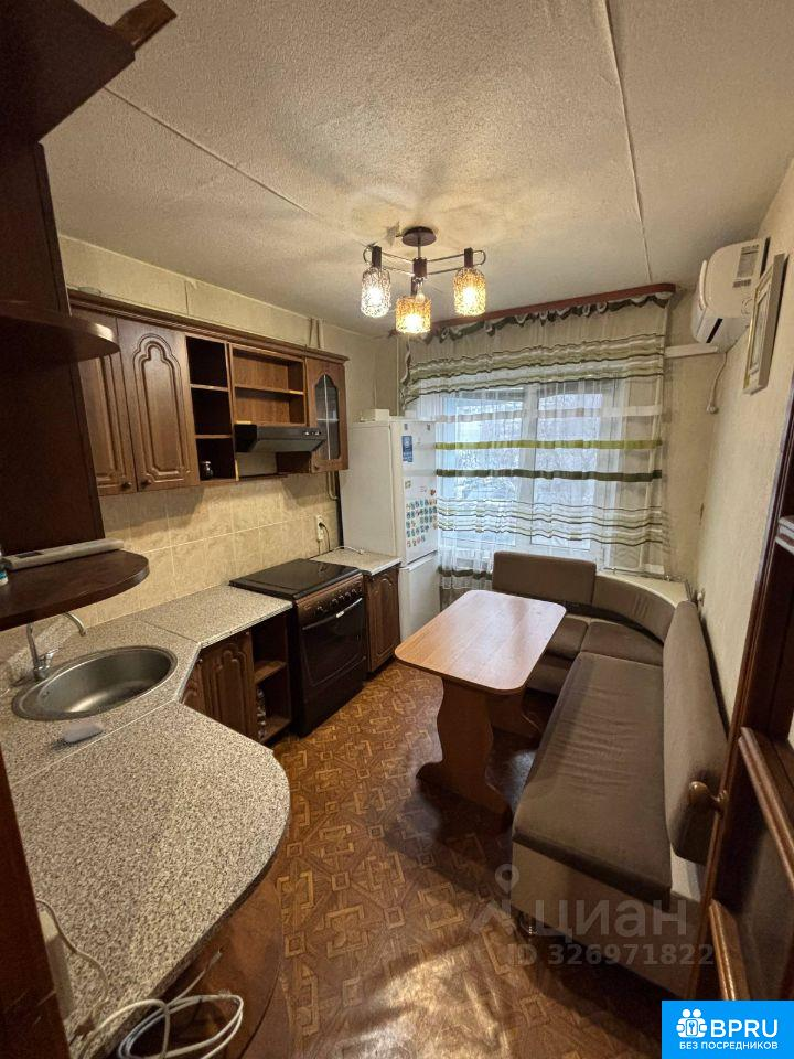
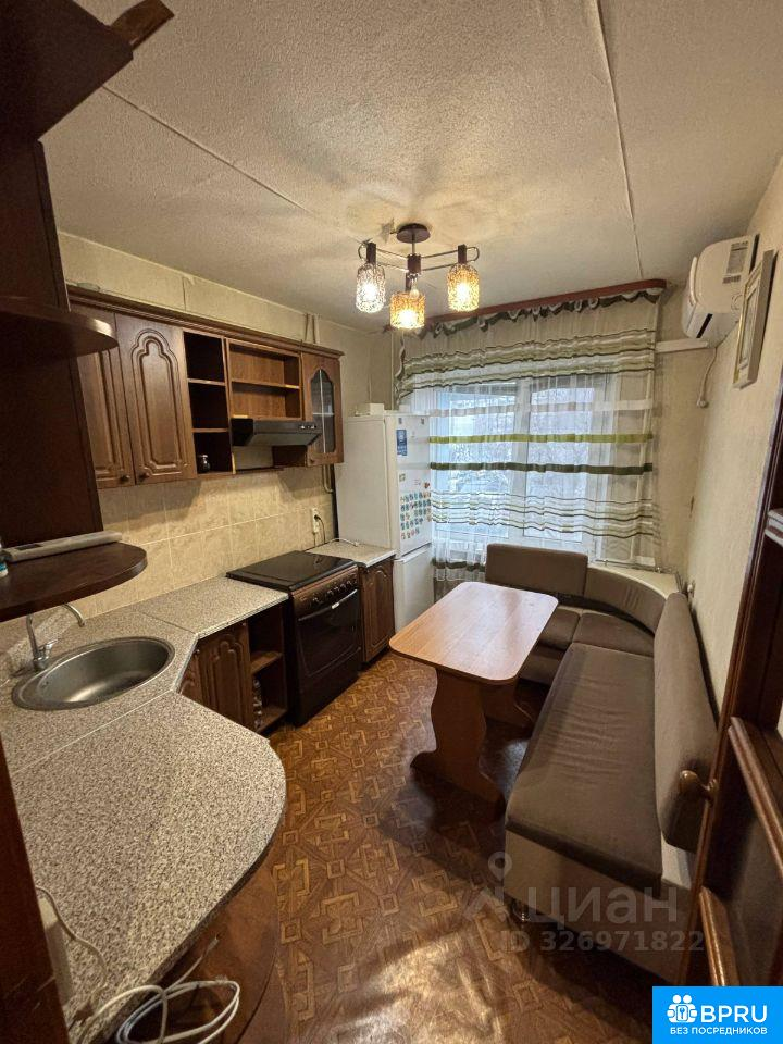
- soap bar [62,716,106,744]
